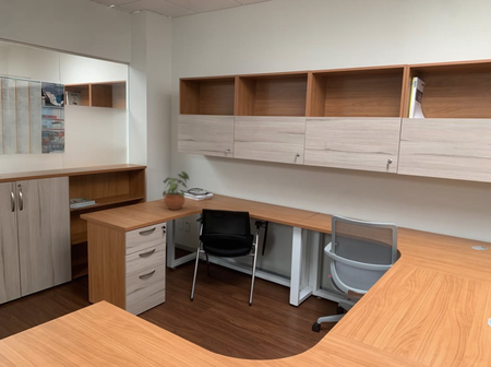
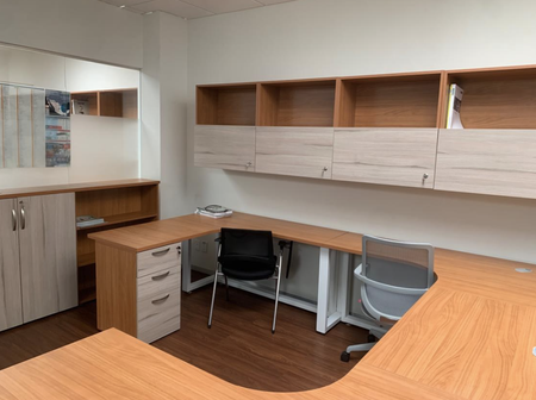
- potted plant [161,170,190,211]
